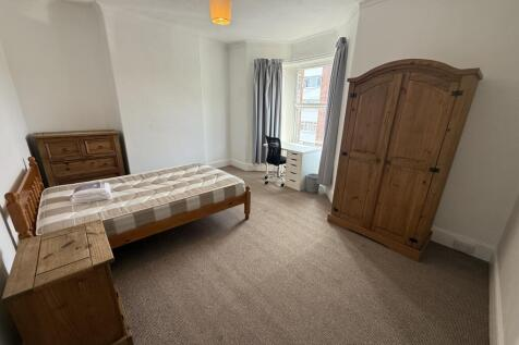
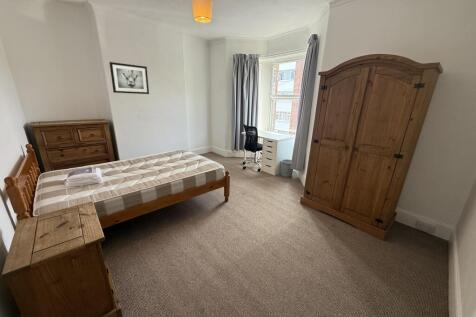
+ wall art [109,61,150,95]
